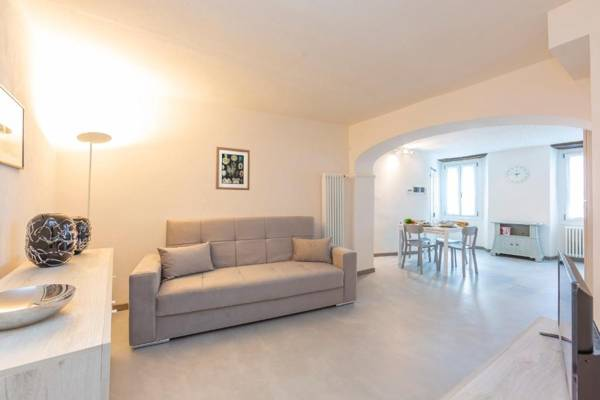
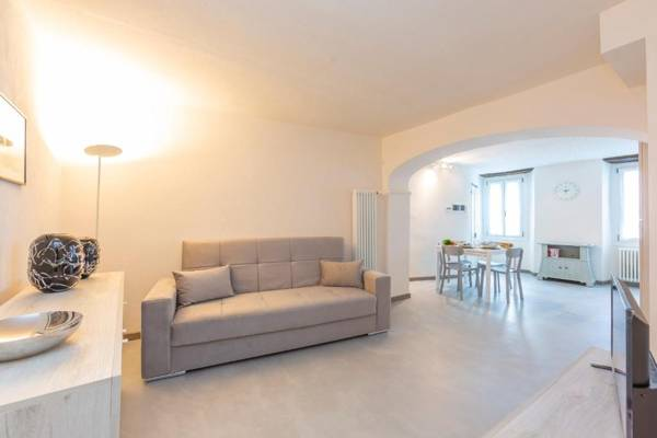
- wall art [214,145,251,191]
